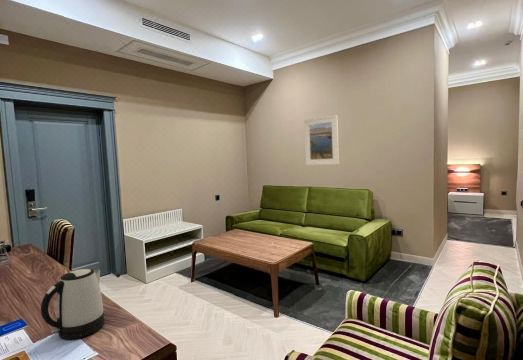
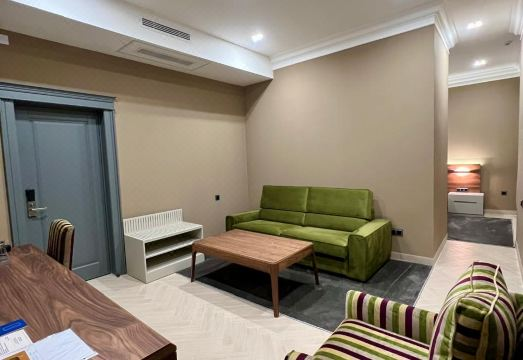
- kettle [40,268,106,340]
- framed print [303,114,340,166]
